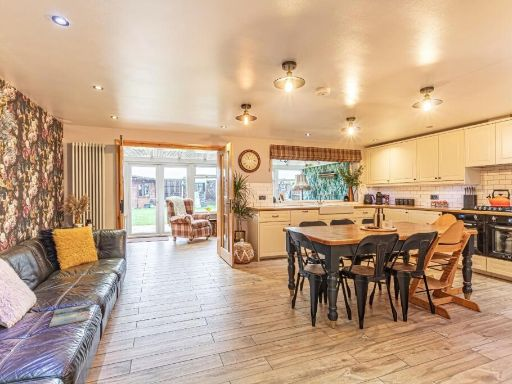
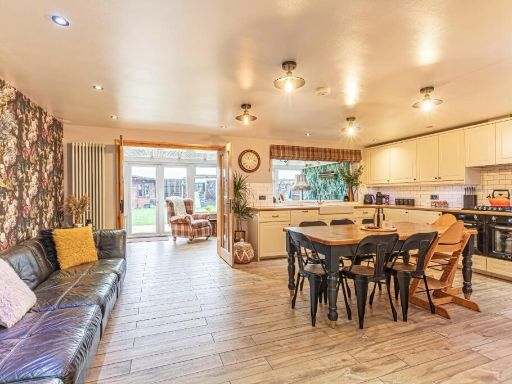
- magazine [48,303,91,328]
